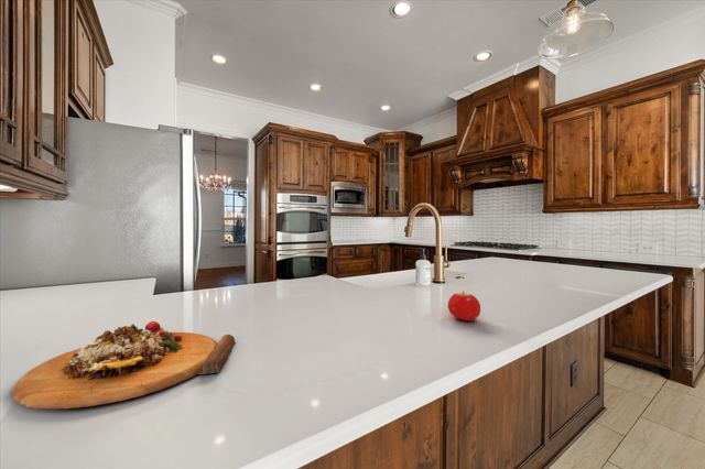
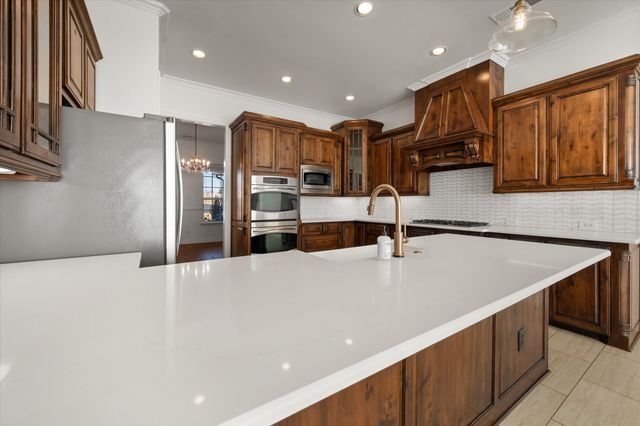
- fruit [447,290,481,321]
- cutting board [11,320,237,410]
